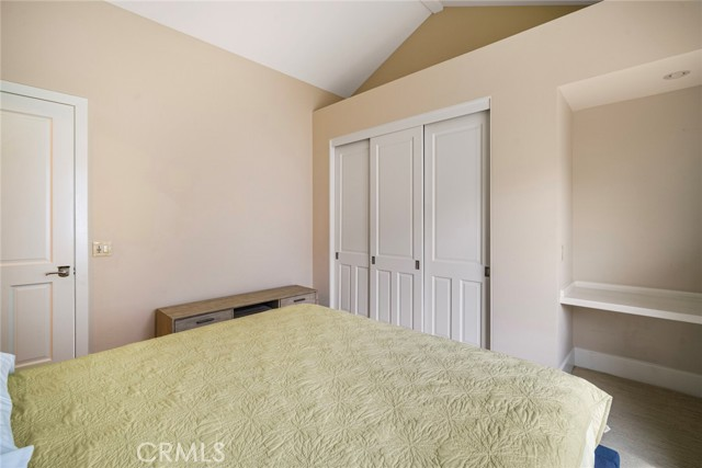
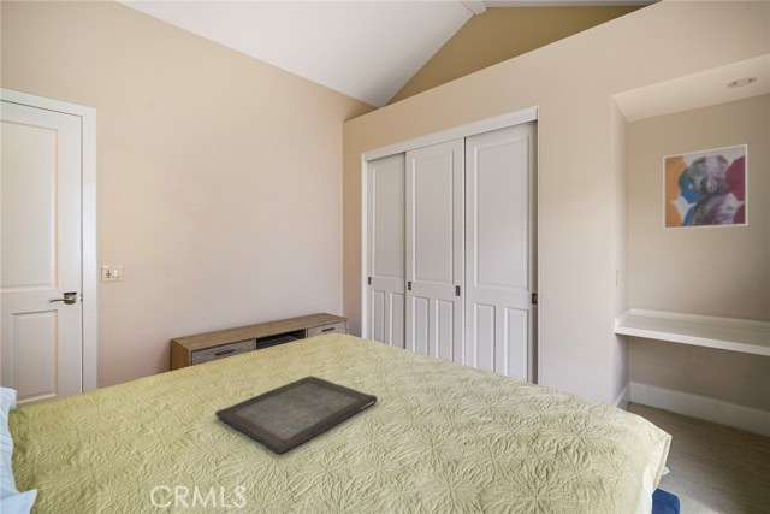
+ wall art [662,143,748,230]
+ serving tray [214,374,379,455]
